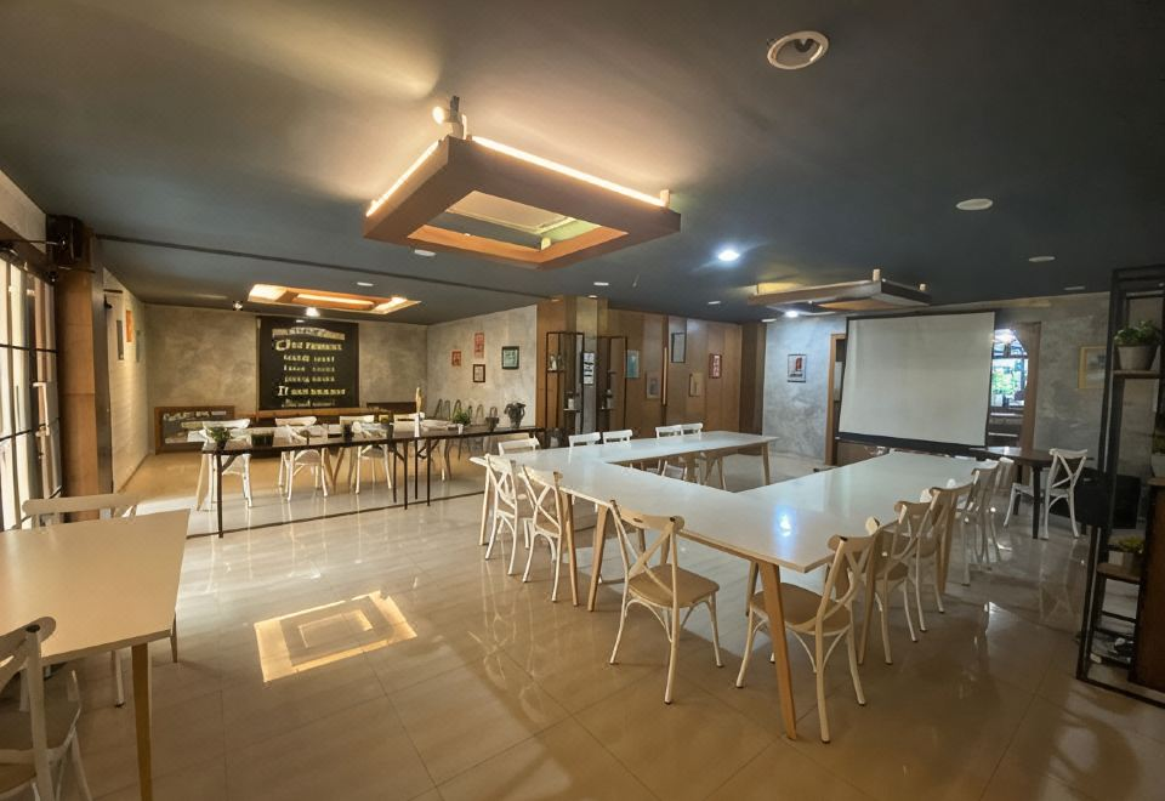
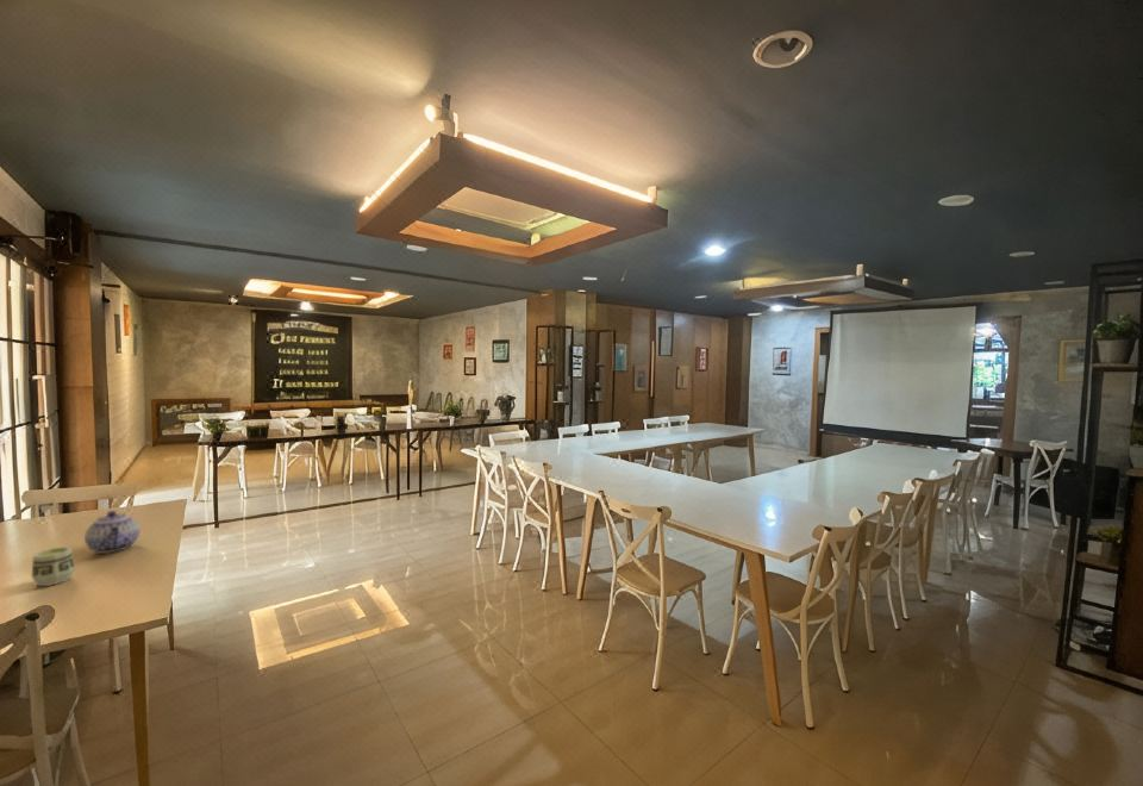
+ cup [30,545,76,587]
+ teapot [83,510,142,555]
